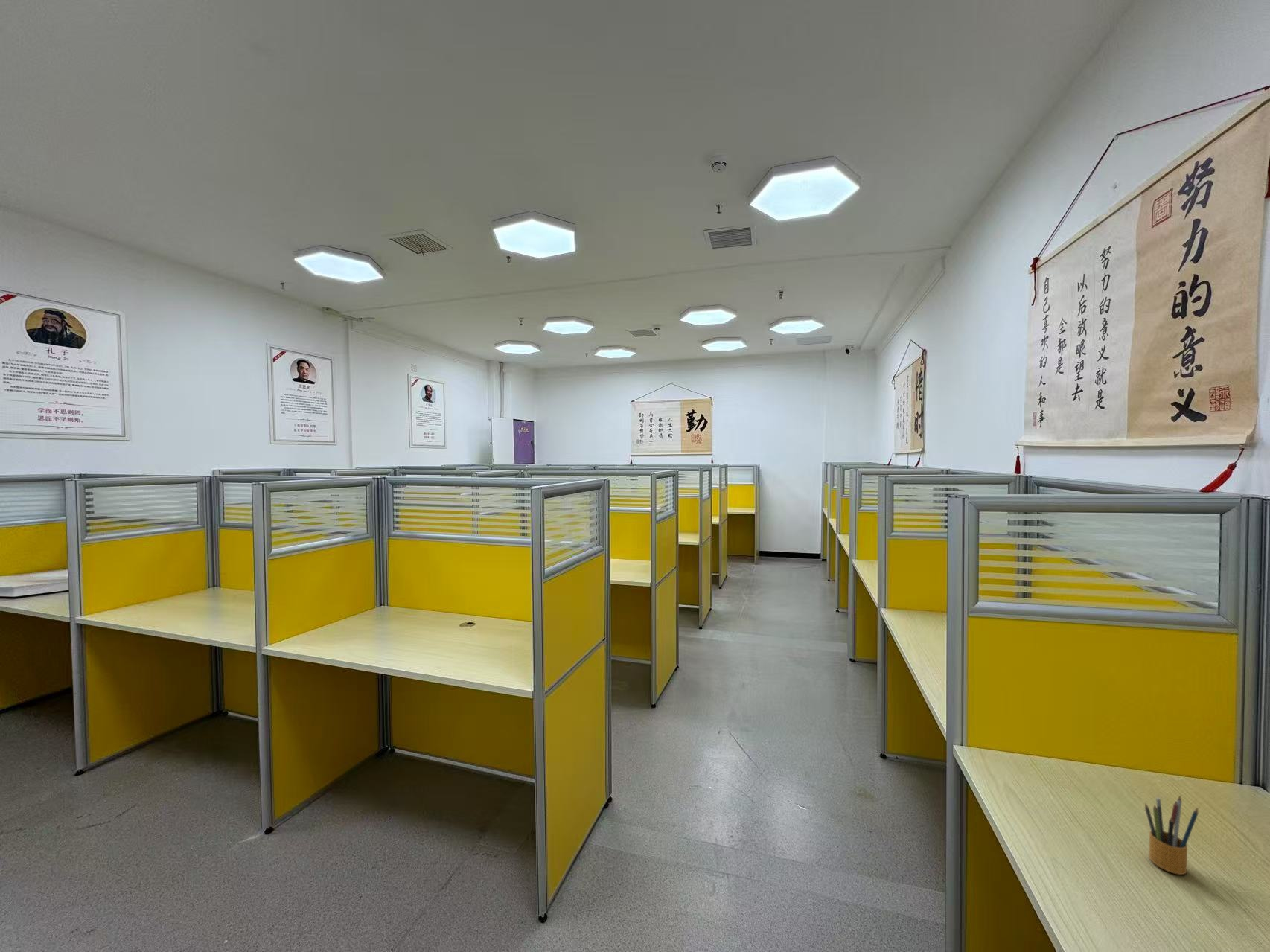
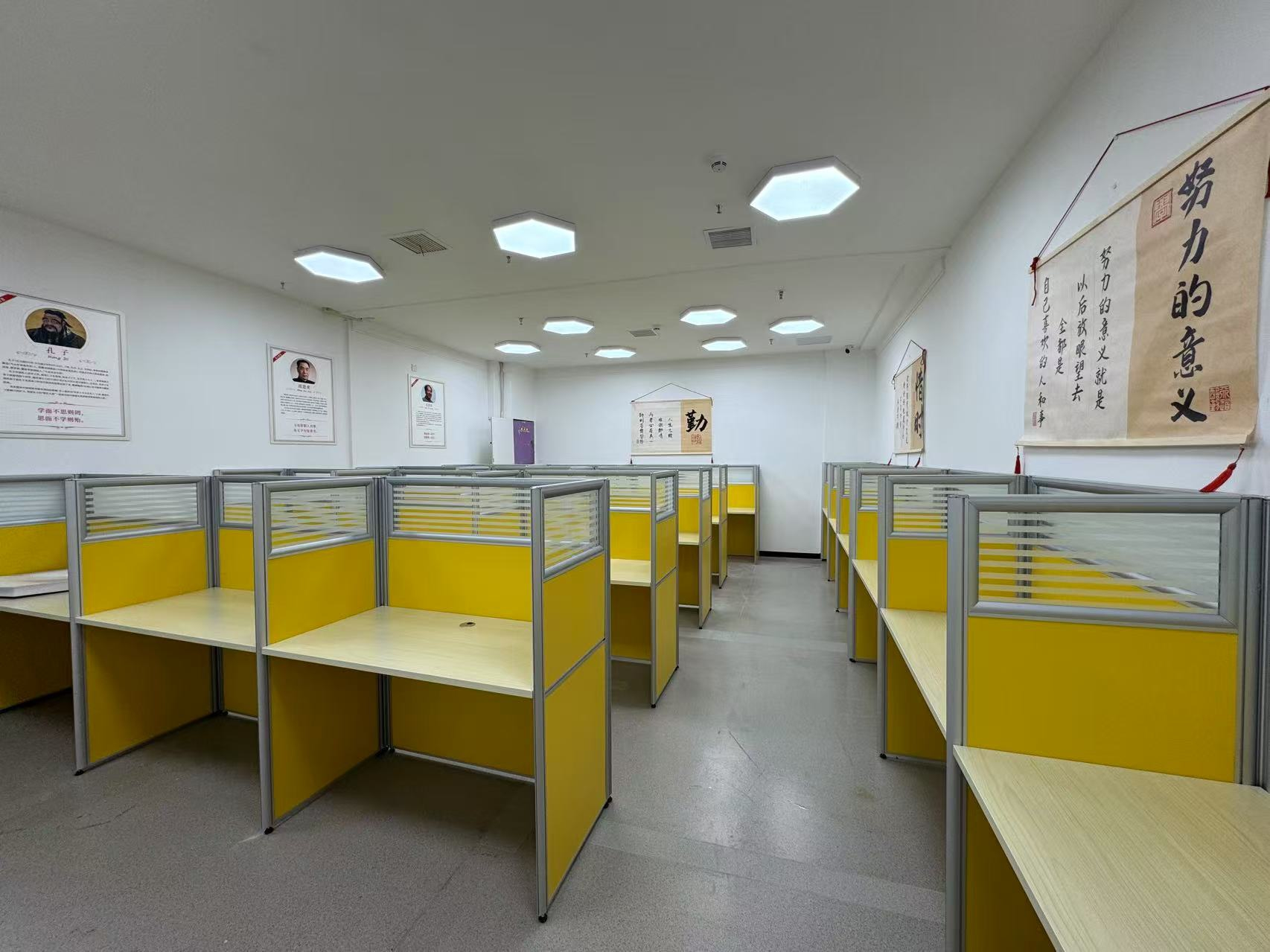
- pencil box [1144,795,1199,875]
